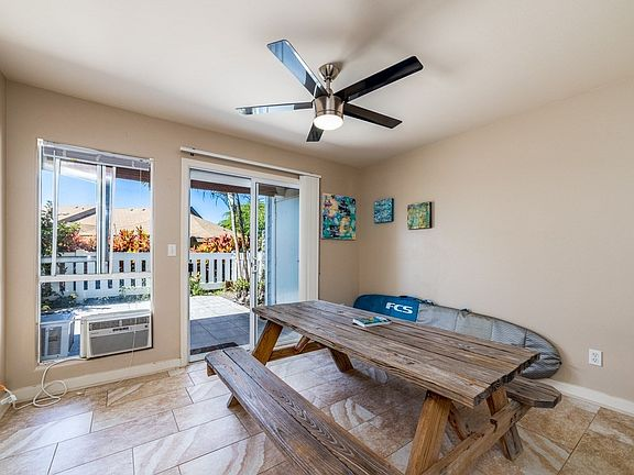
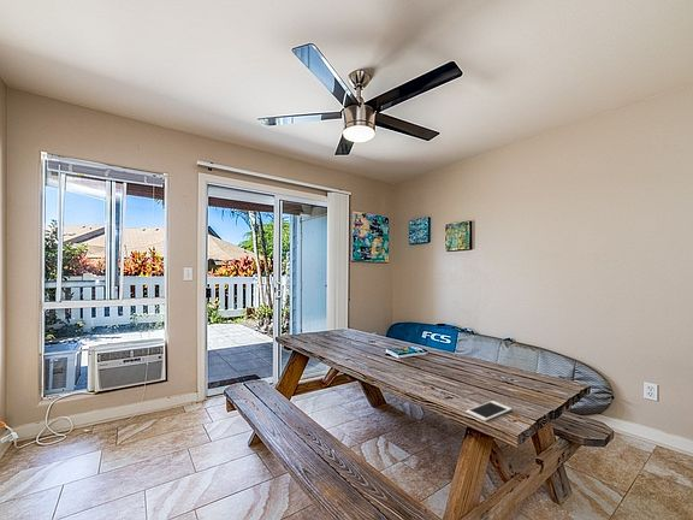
+ cell phone [464,400,513,422]
